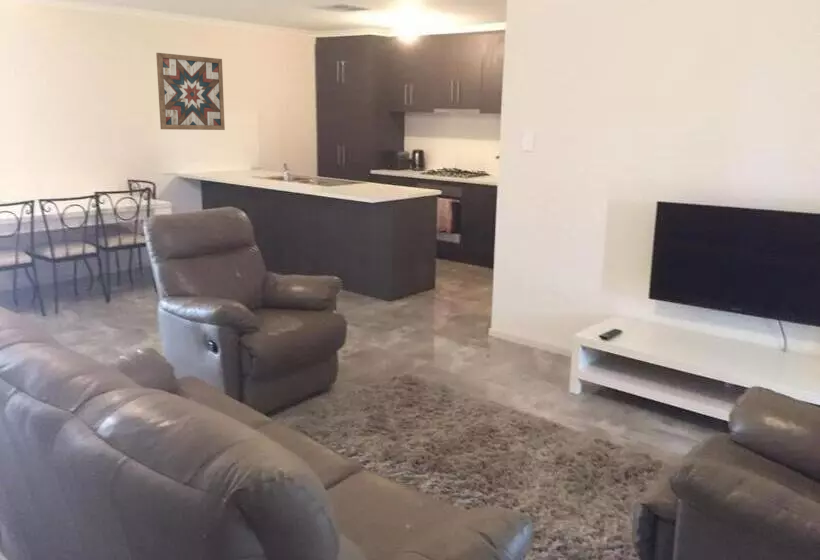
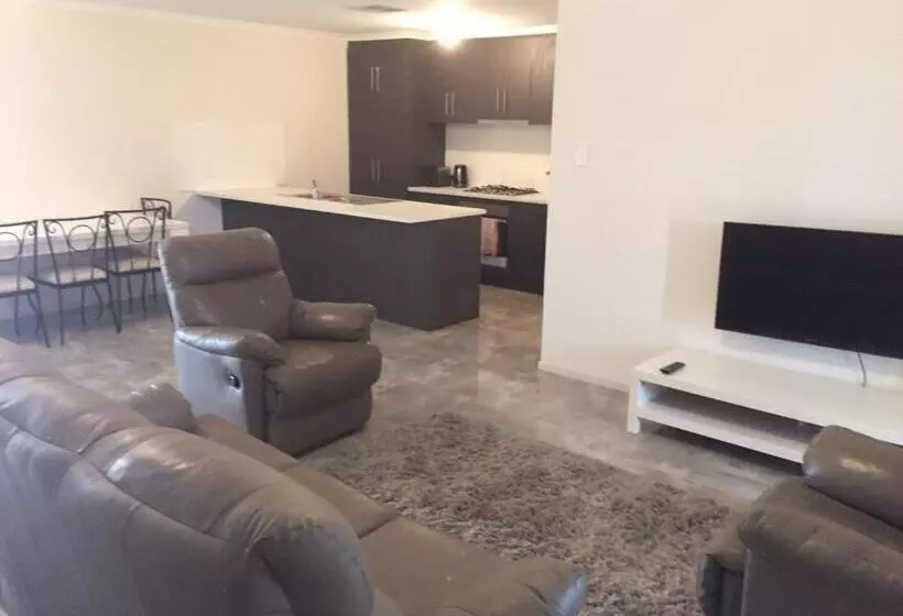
- wall art [155,52,226,131]
